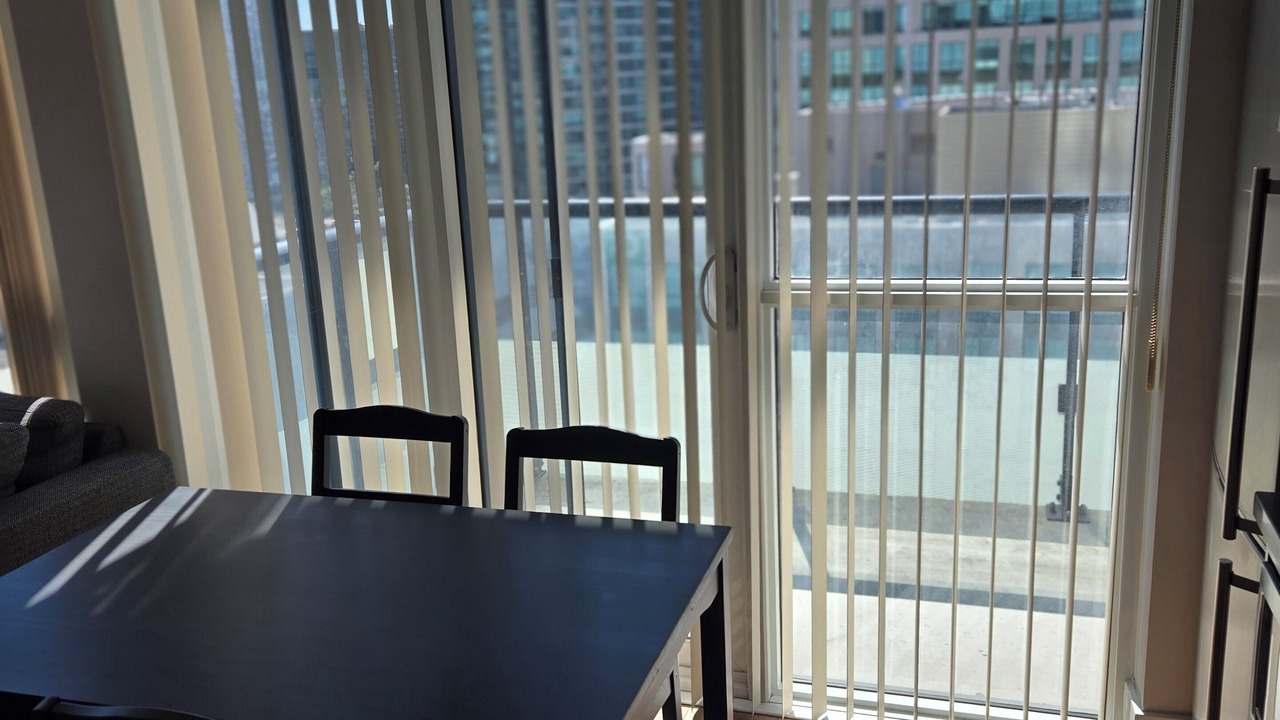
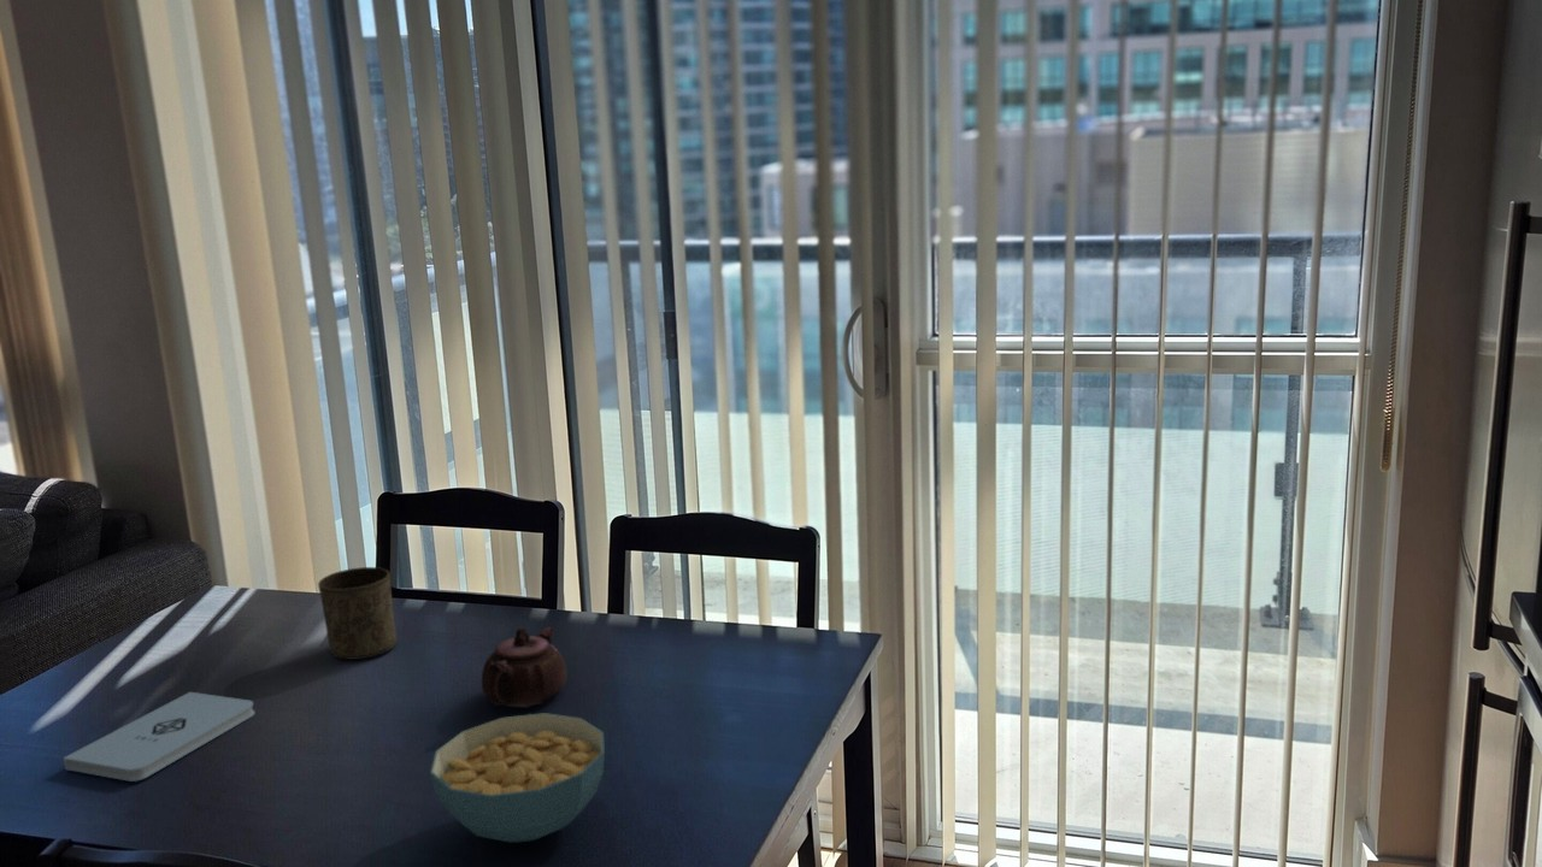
+ notepad [63,691,255,783]
+ teapot [481,626,567,708]
+ cereal bowl [429,712,606,844]
+ cup [317,566,399,660]
